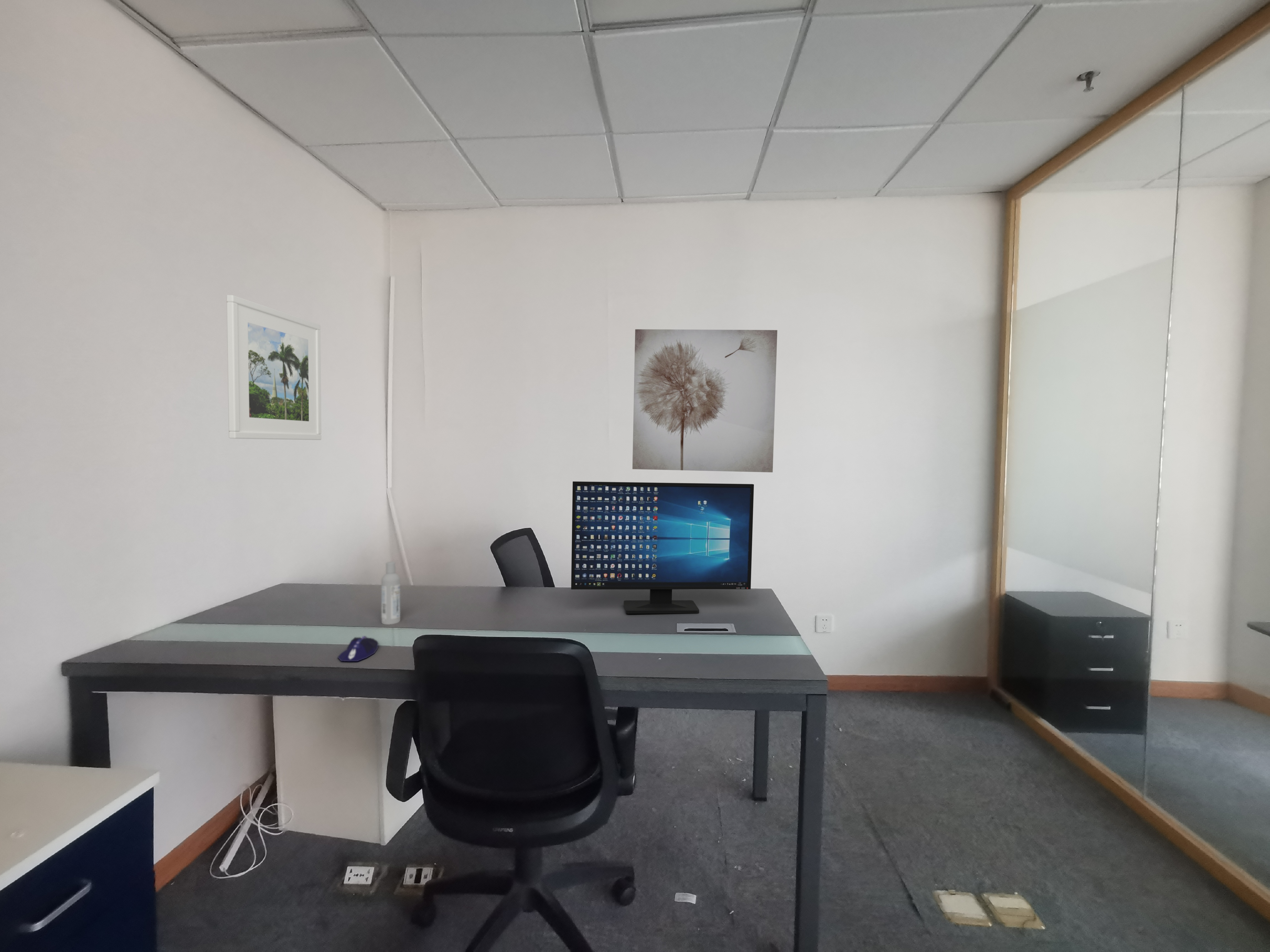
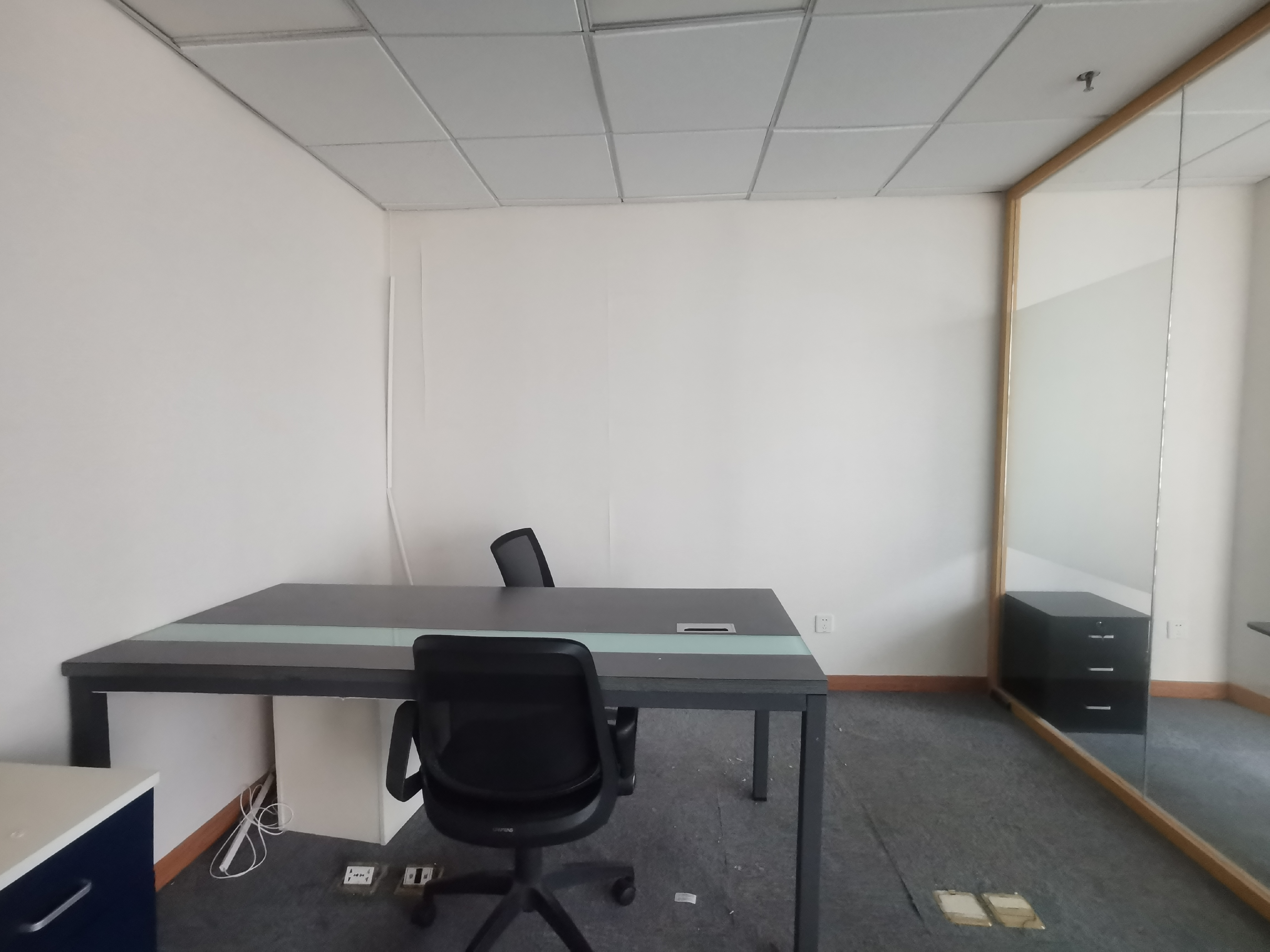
- bottle [381,561,401,625]
- wall art [632,329,778,473]
- computer mouse [337,636,379,662]
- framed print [226,295,322,440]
- computer monitor [571,481,754,614]
